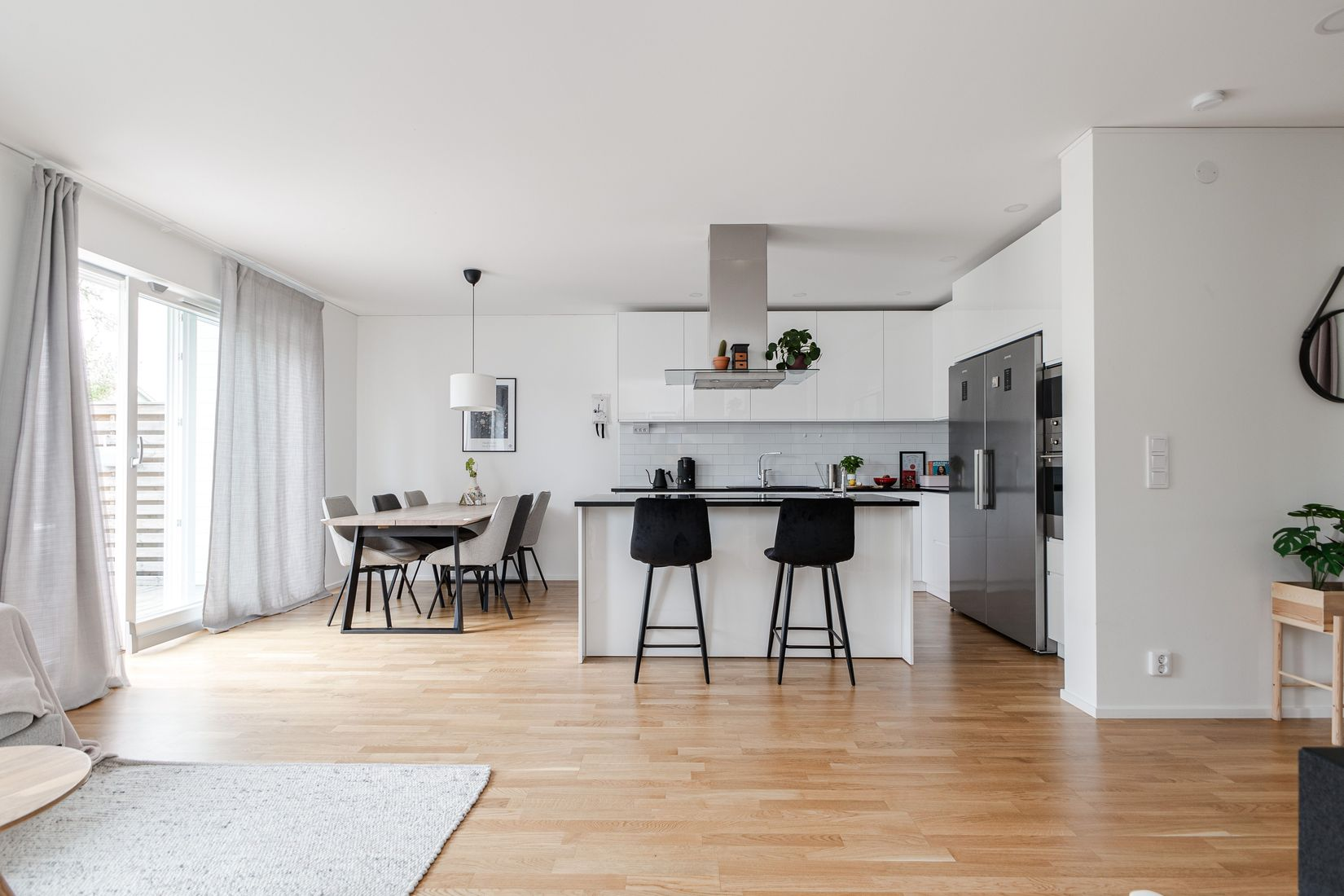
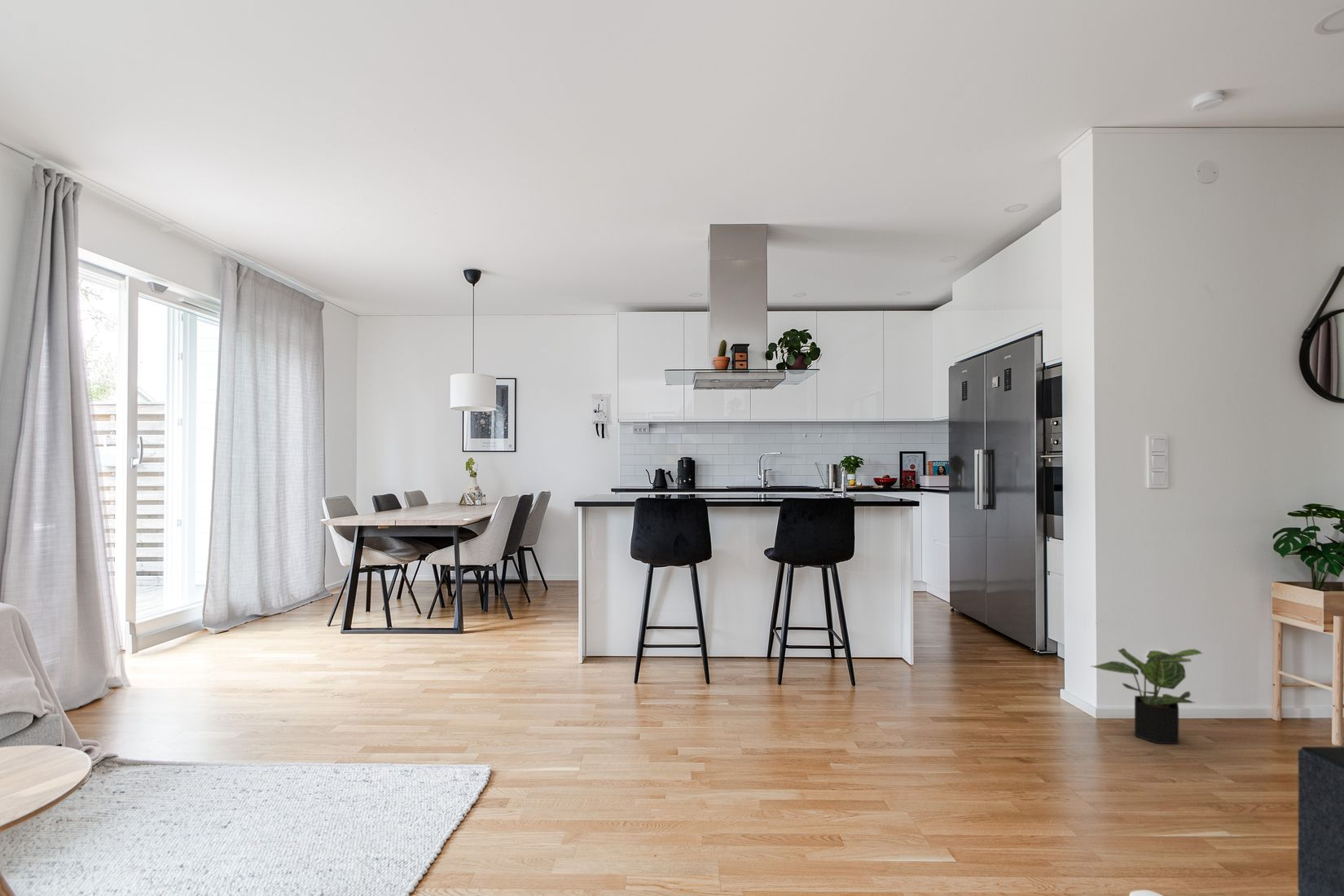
+ potted plant [1090,648,1203,745]
